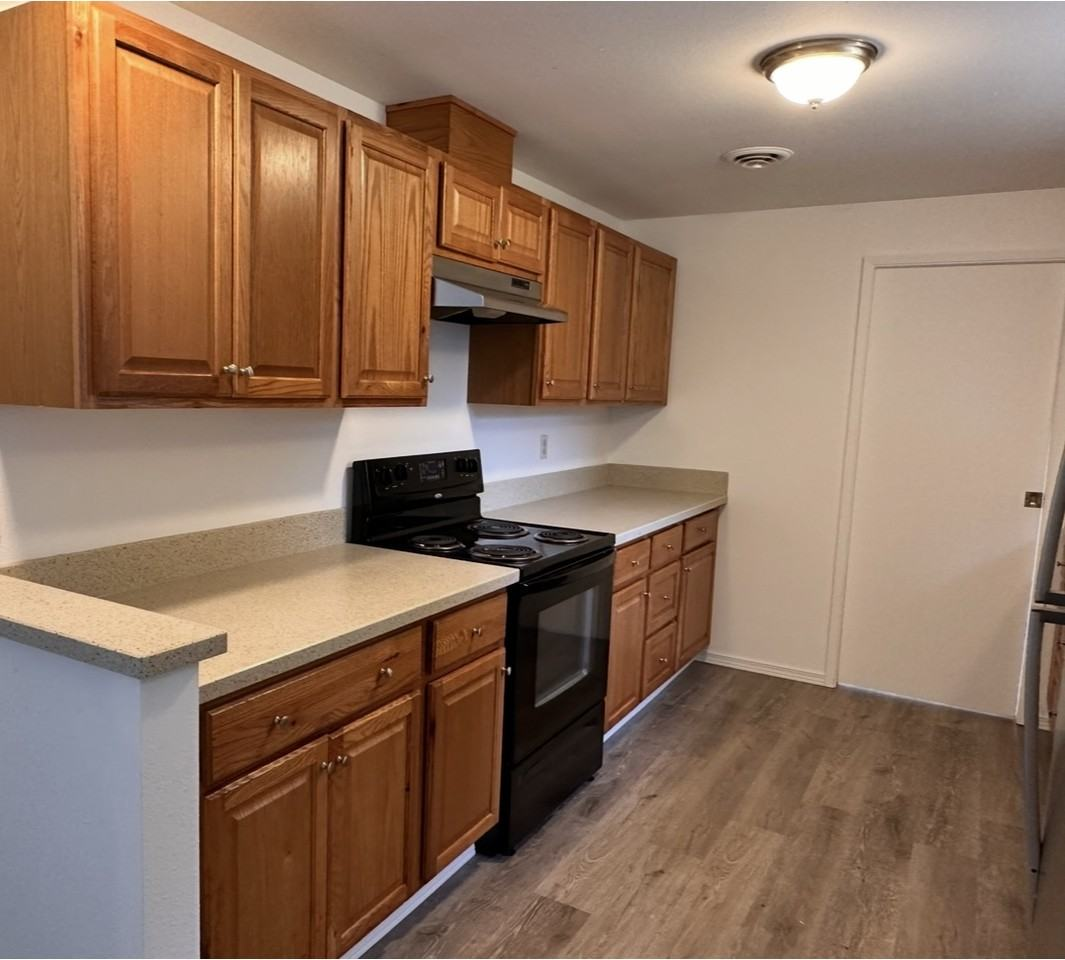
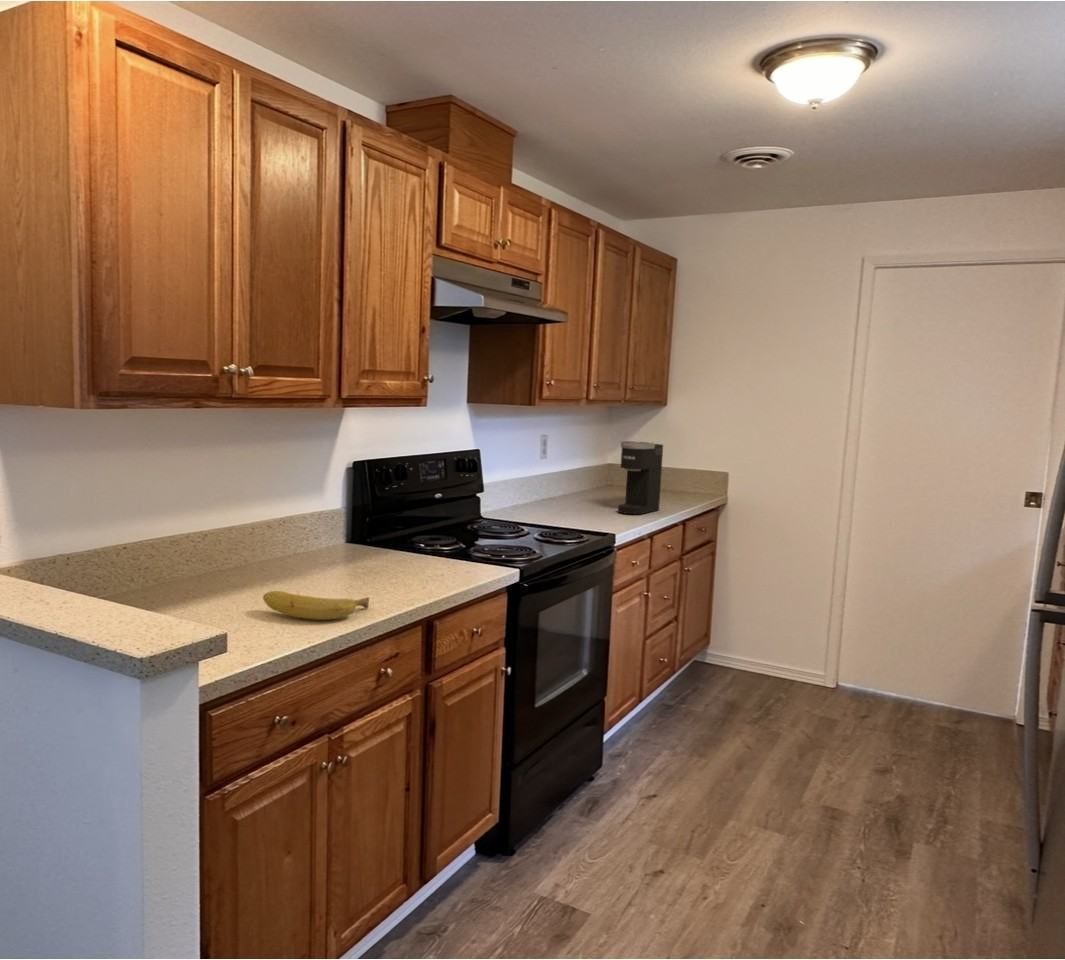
+ fruit [262,590,370,621]
+ coffee maker [617,440,664,515]
